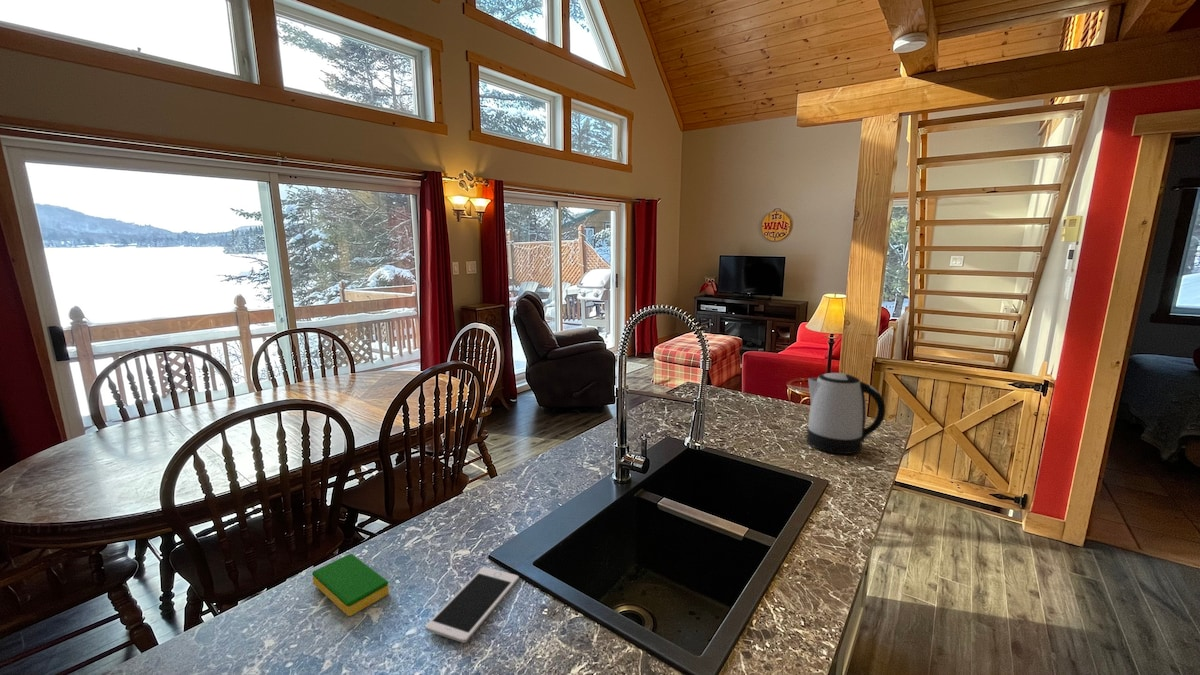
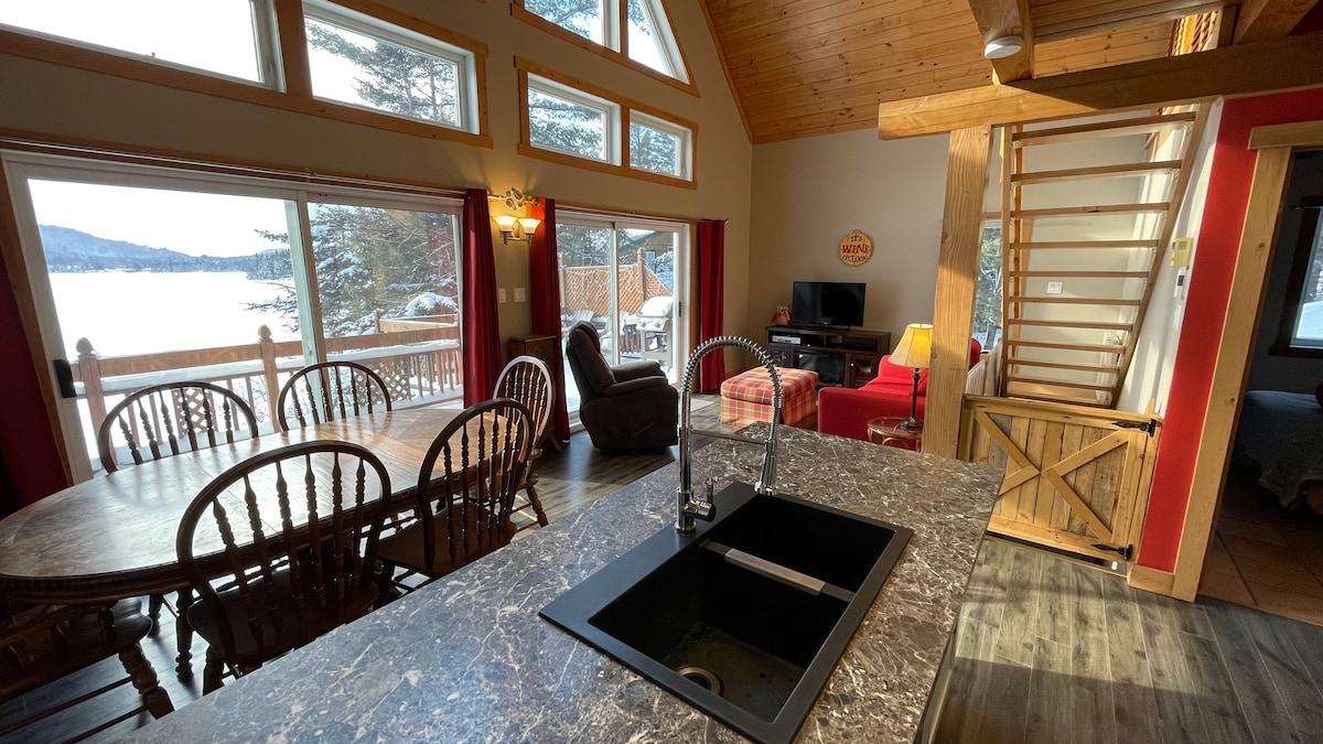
- kettle [806,372,886,455]
- cell phone [424,566,520,644]
- dish sponge [311,553,390,617]
